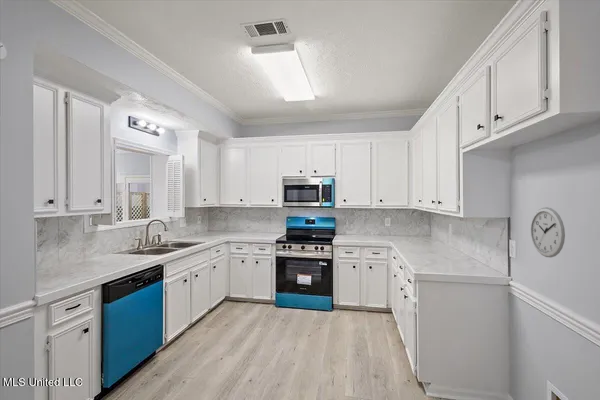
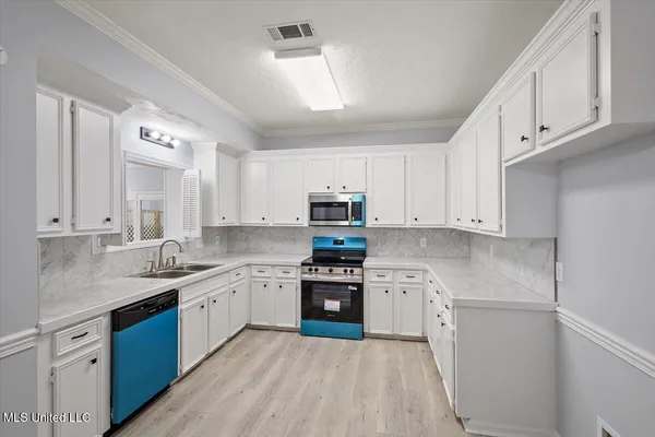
- wall clock [530,206,566,259]
